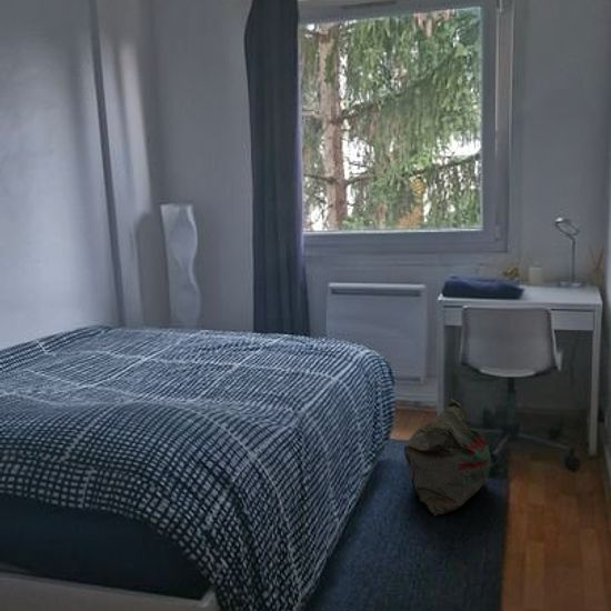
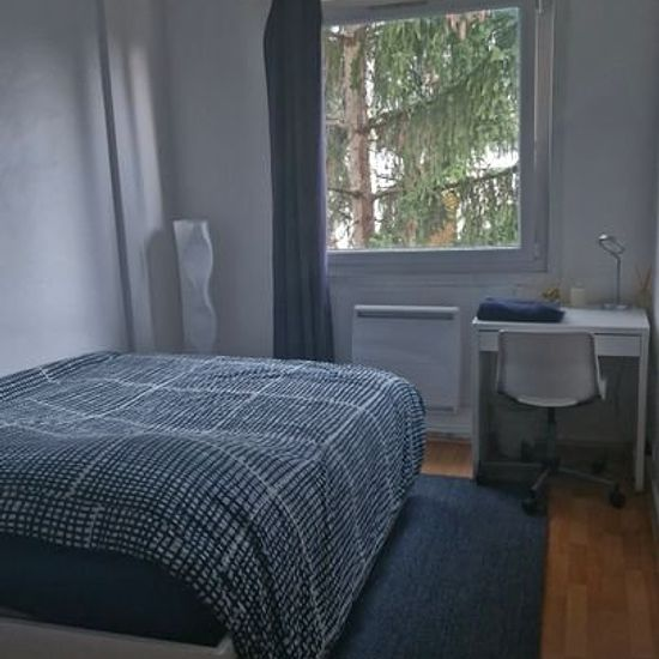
- bag [403,398,492,518]
